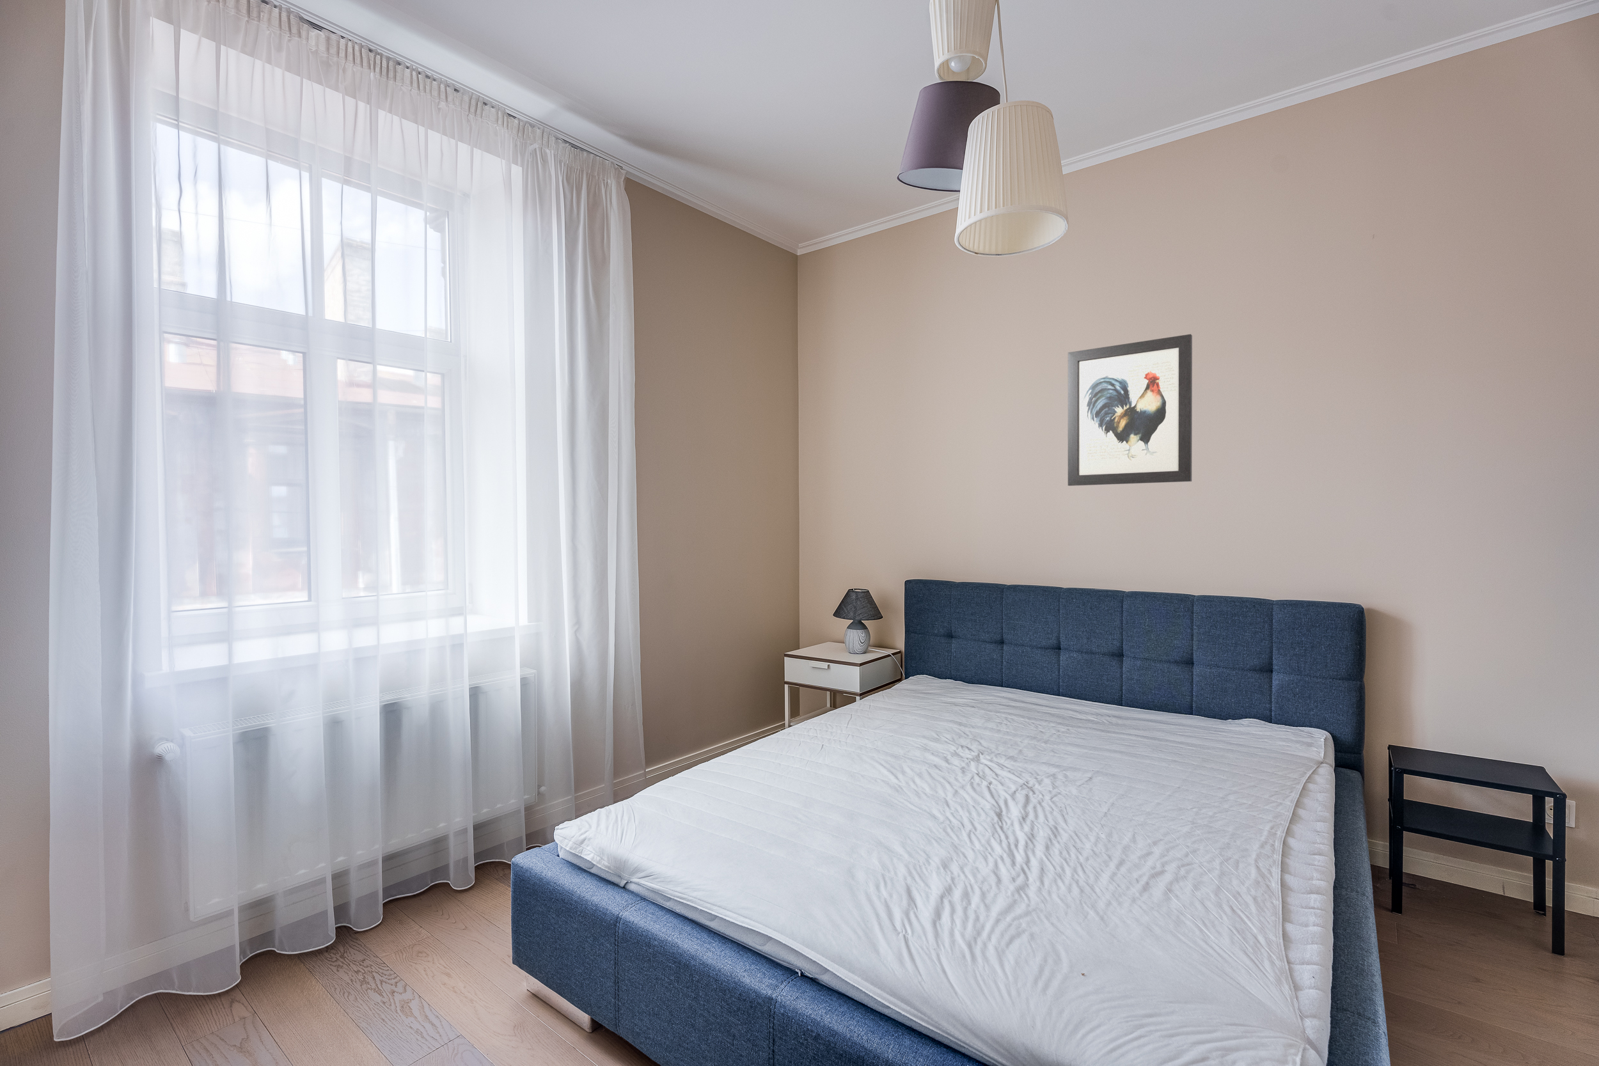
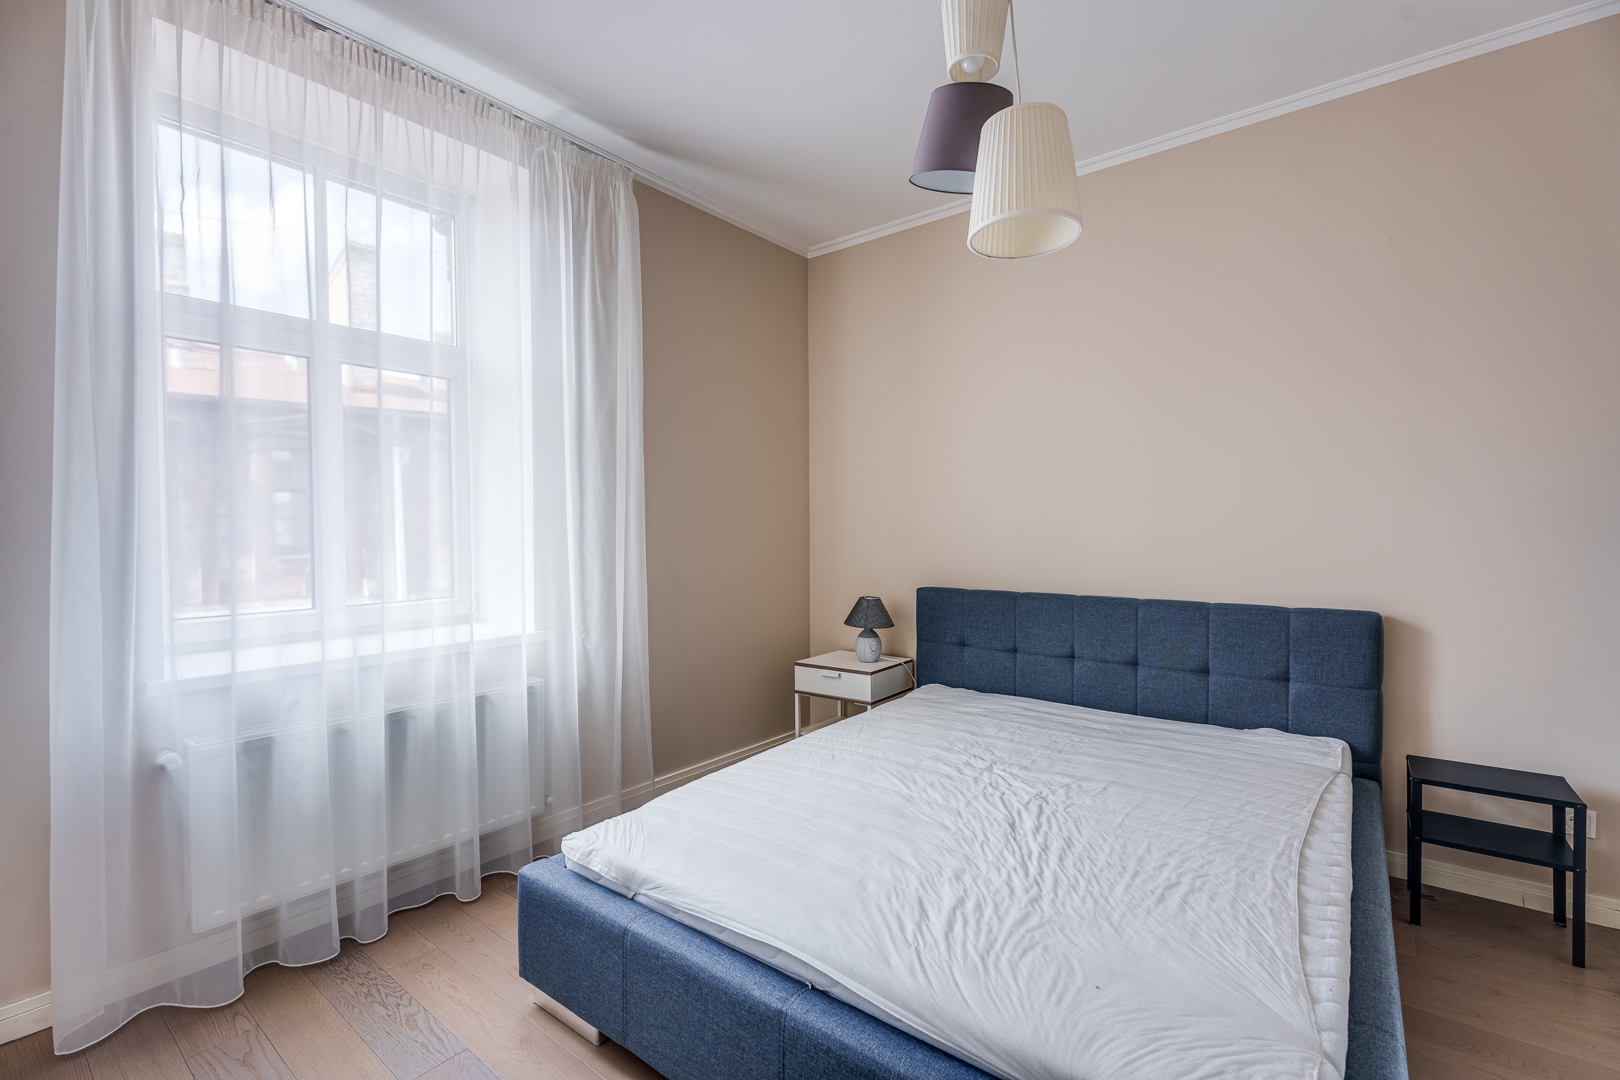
- wall art [1067,333,1193,487]
